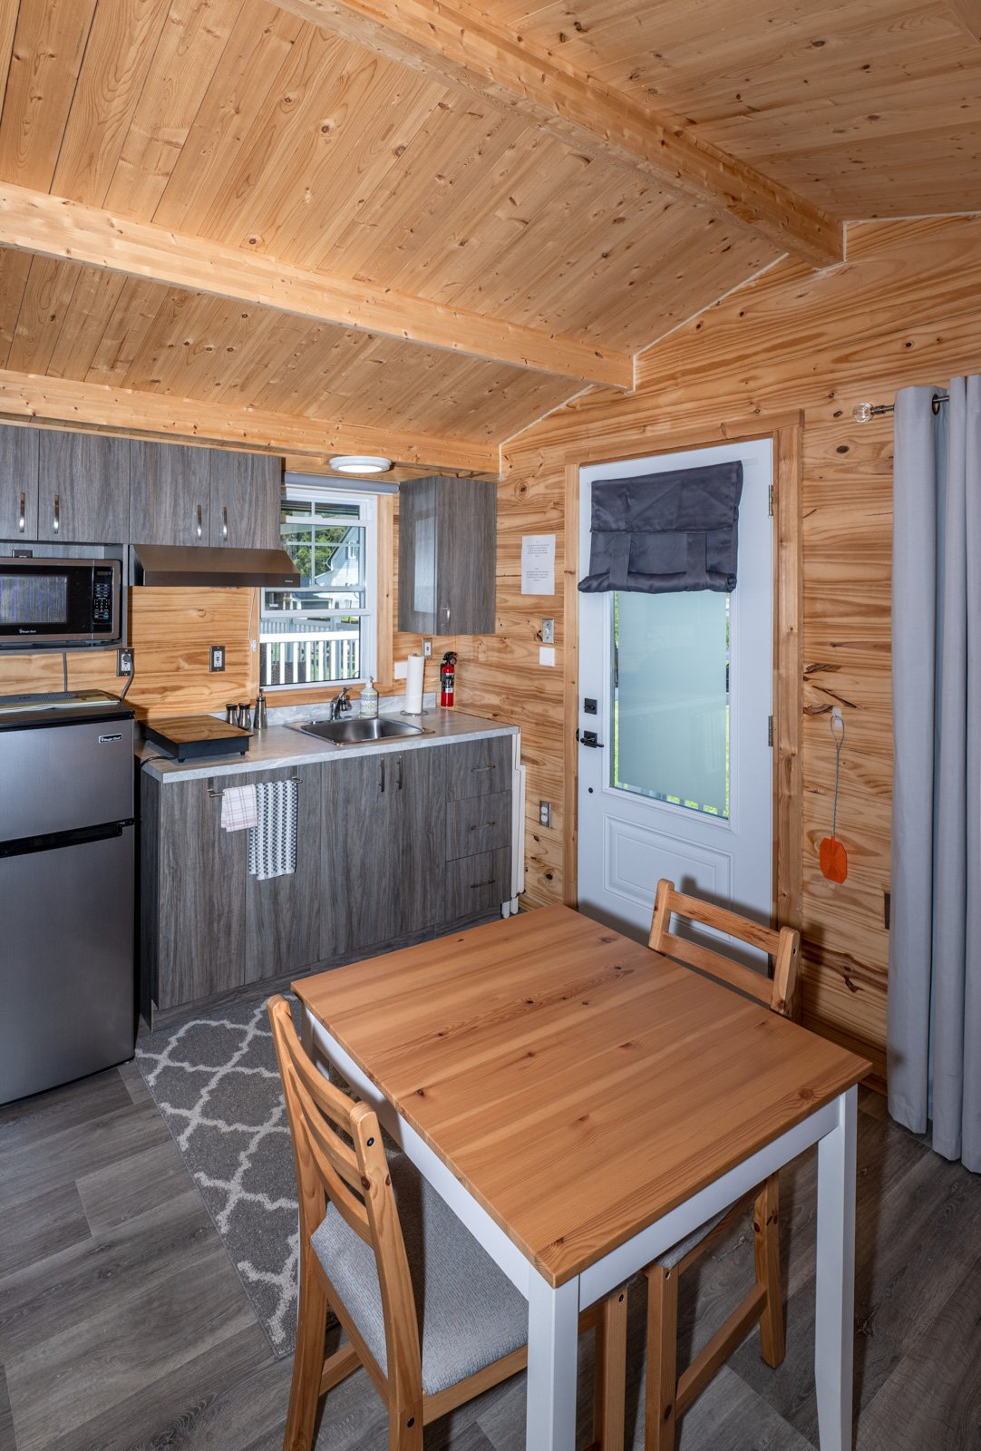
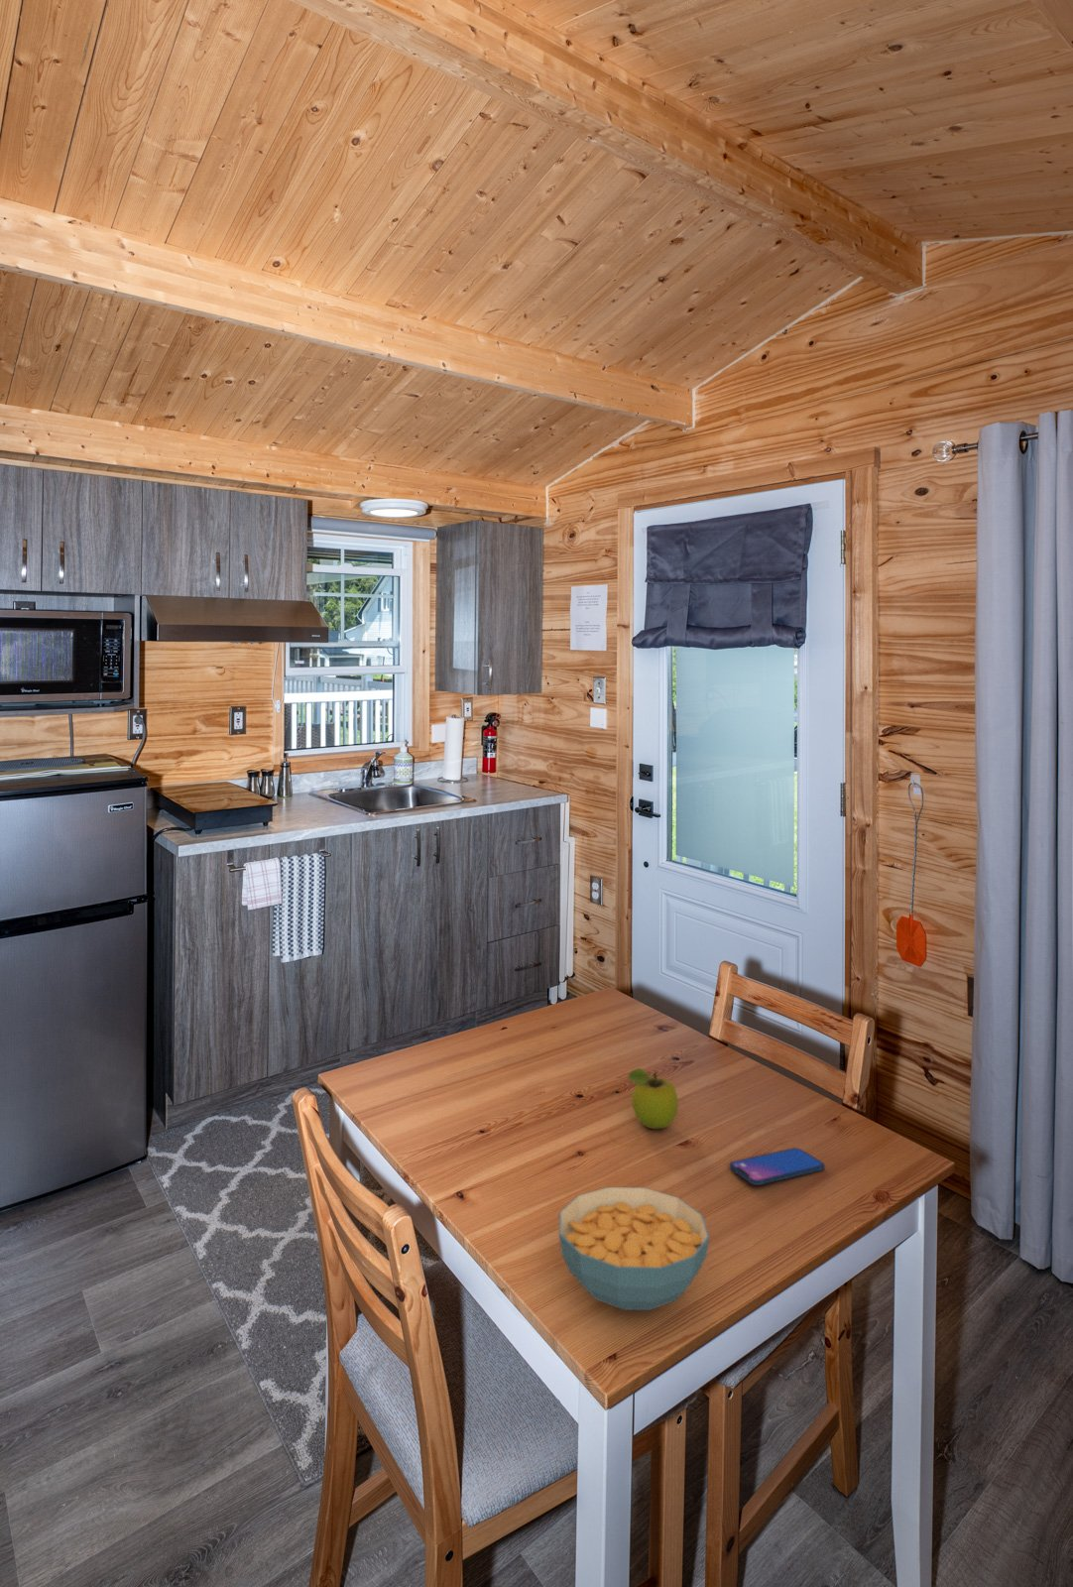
+ cereal bowl [558,1186,711,1312]
+ fruit [626,1067,679,1129]
+ smartphone [728,1146,826,1186]
